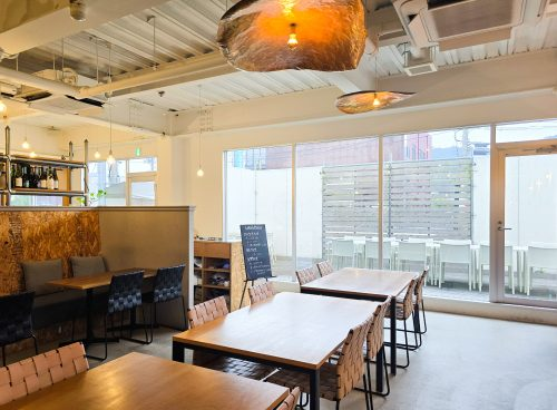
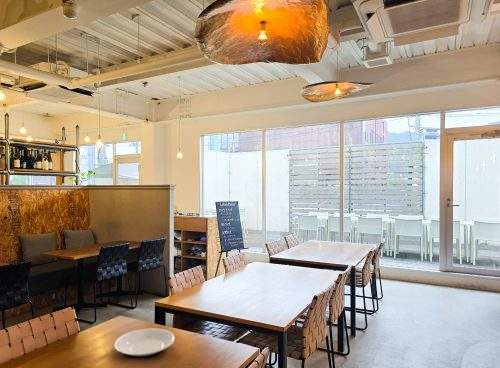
+ plate [114,327,176,359]
